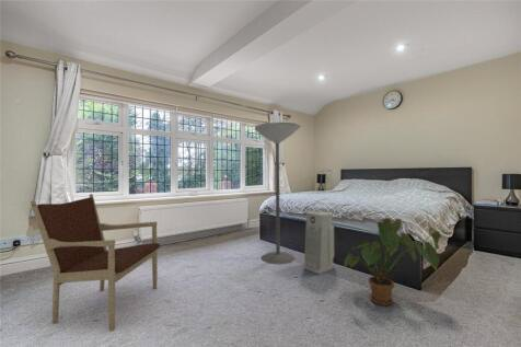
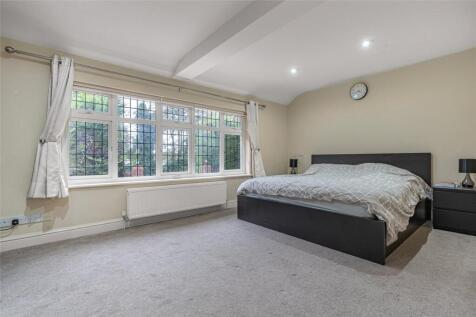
- air purifier [303,211,335,275]
- armchair [30,193,161,332]
- house plant [344,217,442,306]
- floor lamp [254,122,302,265]
